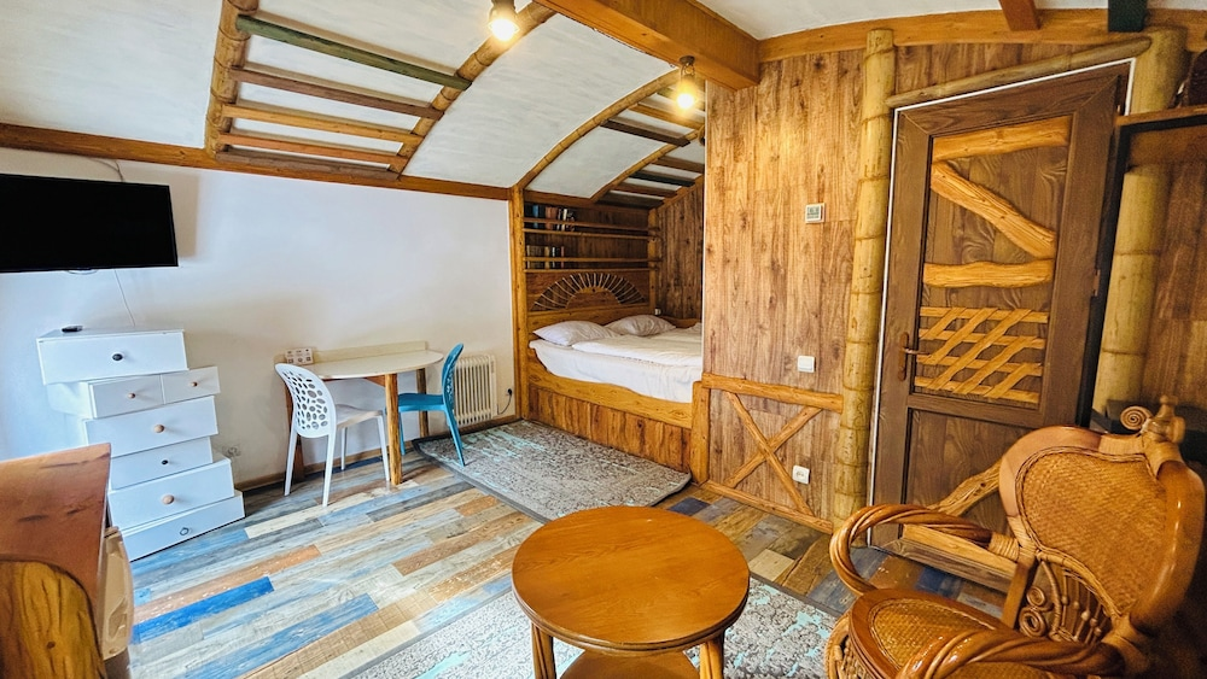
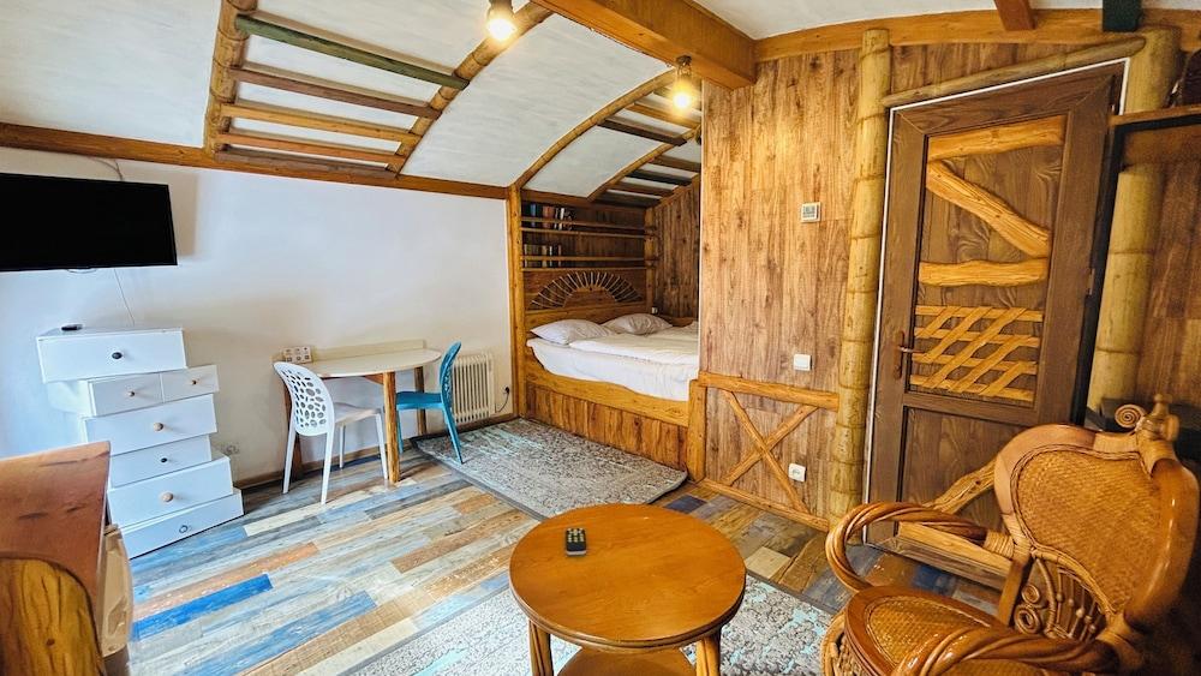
+ remote control [564,527,587,556]
